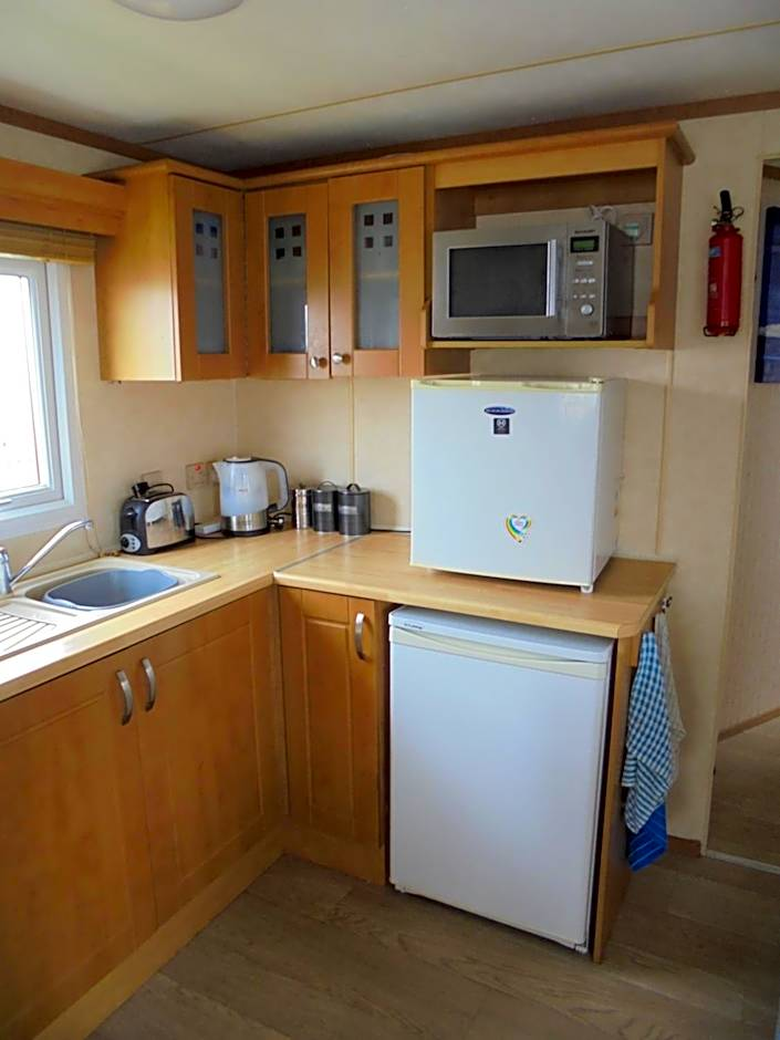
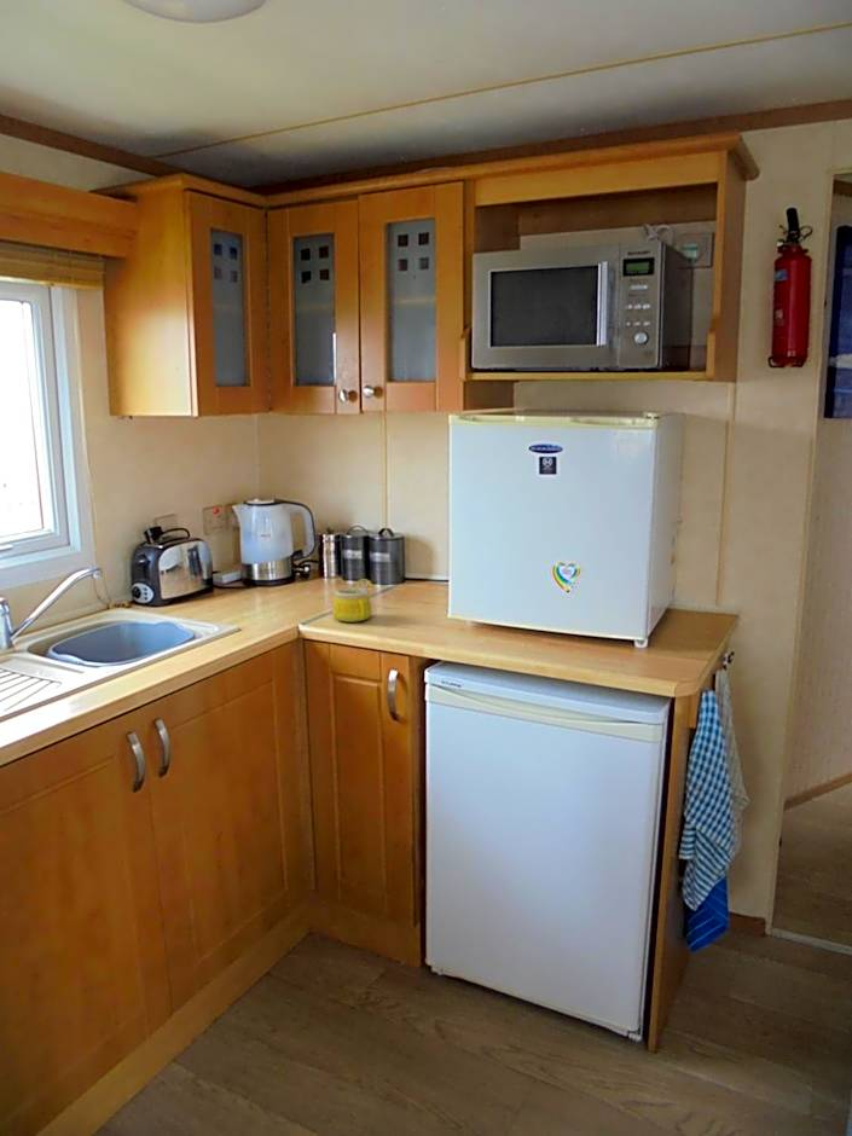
+ mug [331,578,375,624]
